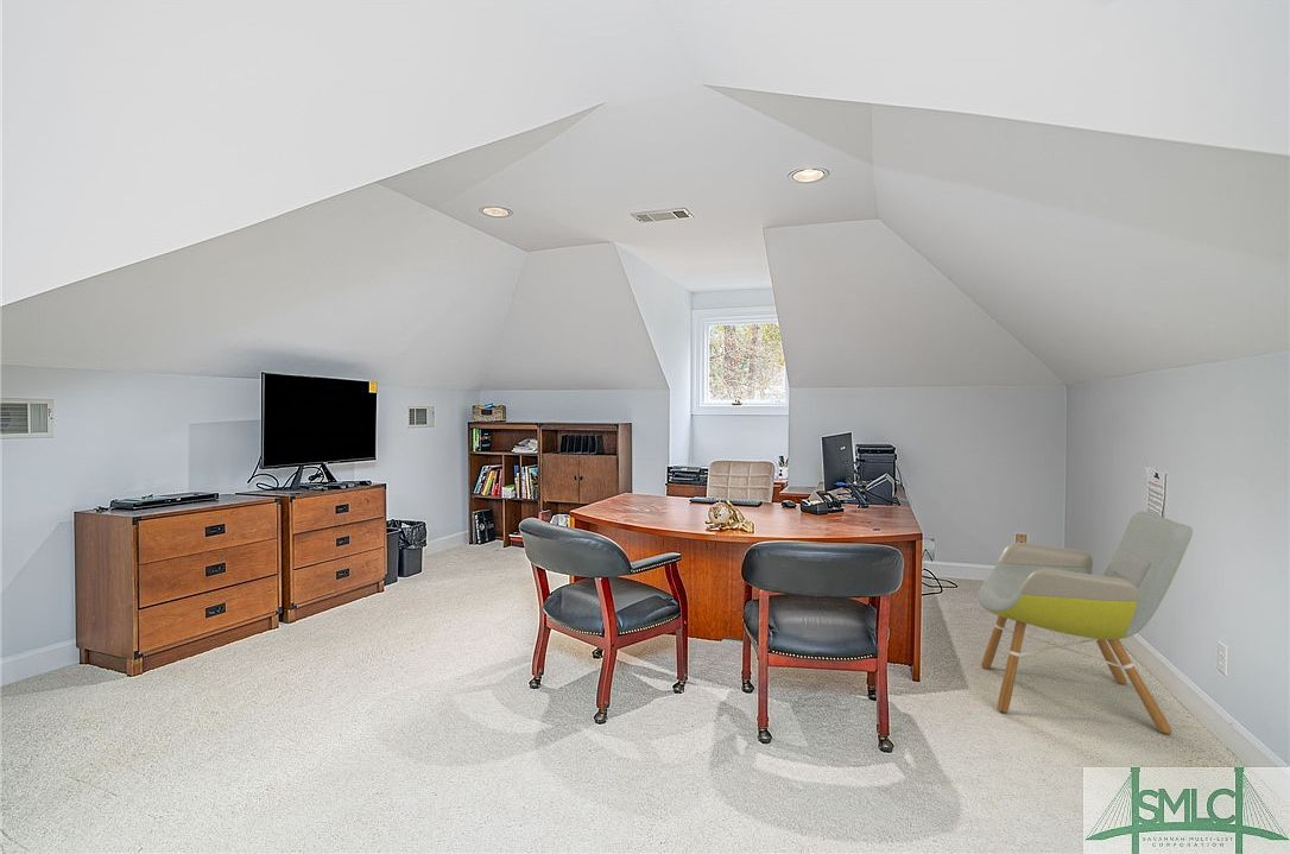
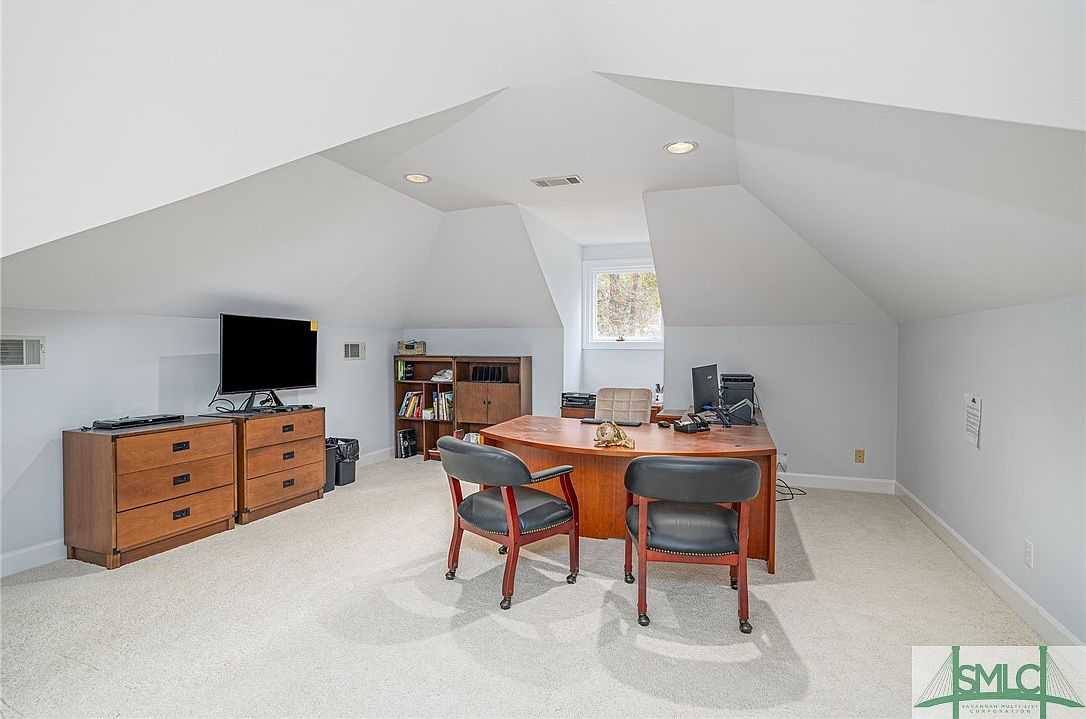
- armchair [976,511,1194,735]
